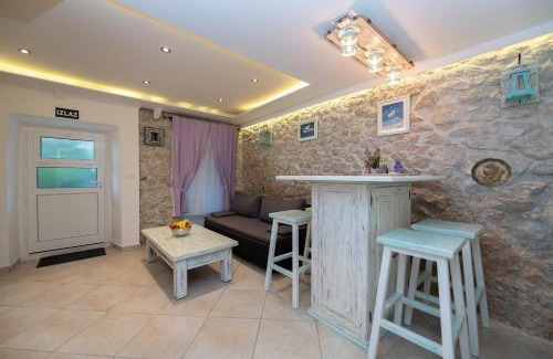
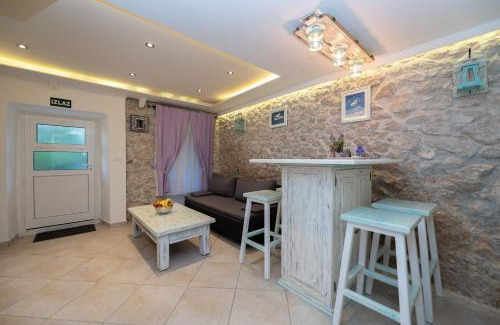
- decorative plate [470,157,513,188]
